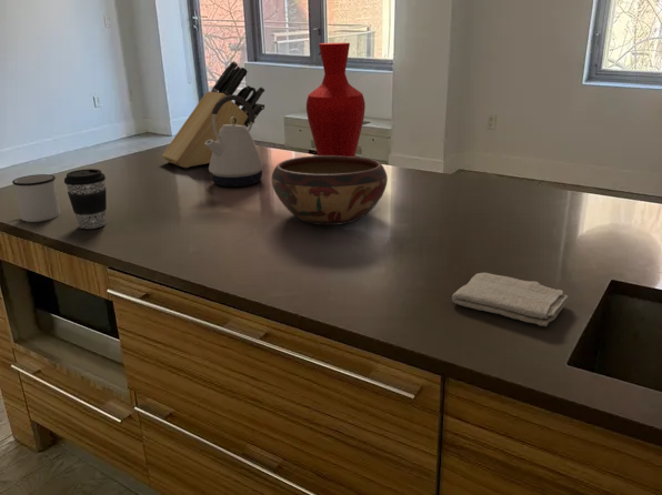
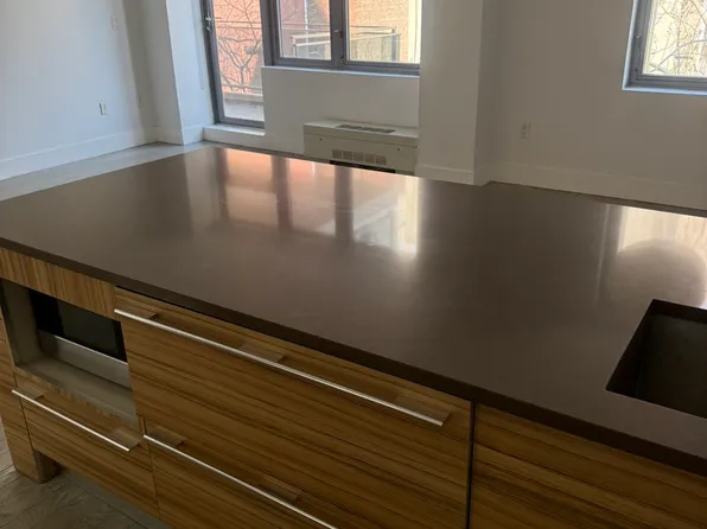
- kettle [204,94,264,188]
- decorative bowl [270,154,389,226]
- washcloth [451,272,570,327]
- knife block [161,60,265,169]
- coffee cup [63,168,108,230]
- vase [305,42,367,158]
- mug [11,173,61,223]
